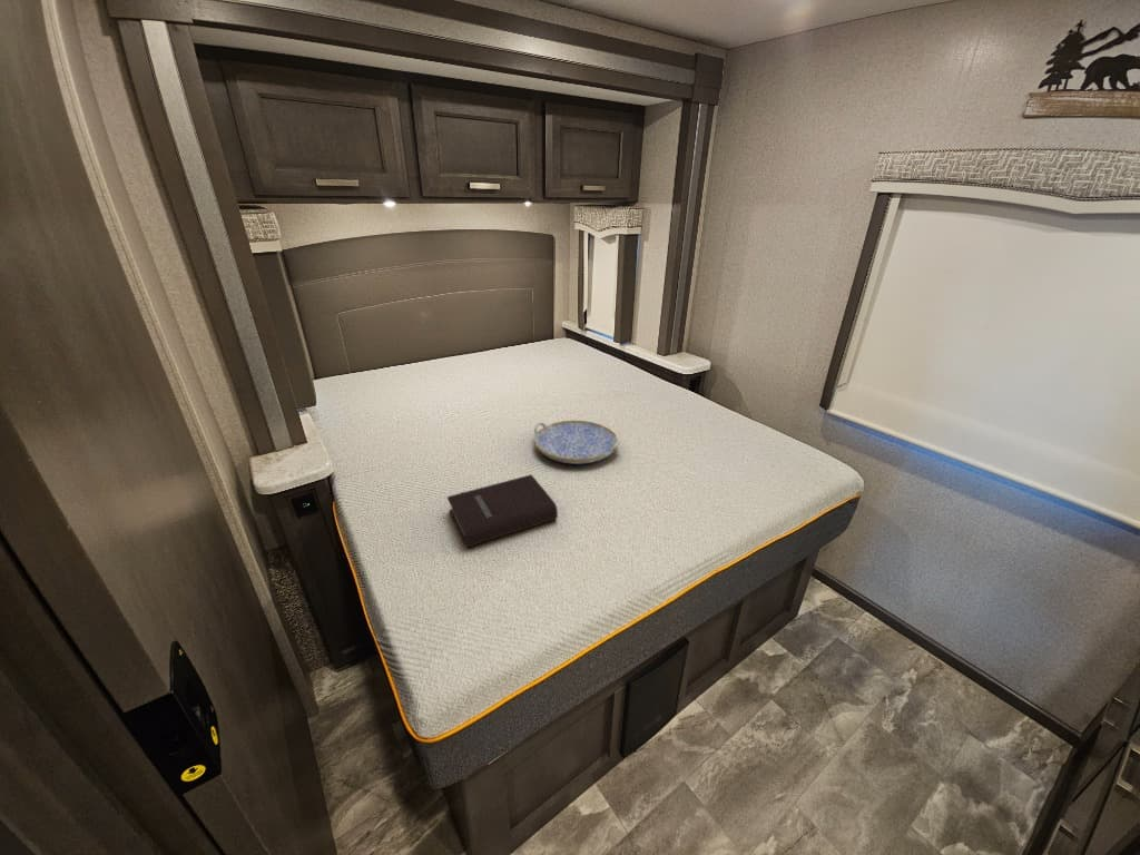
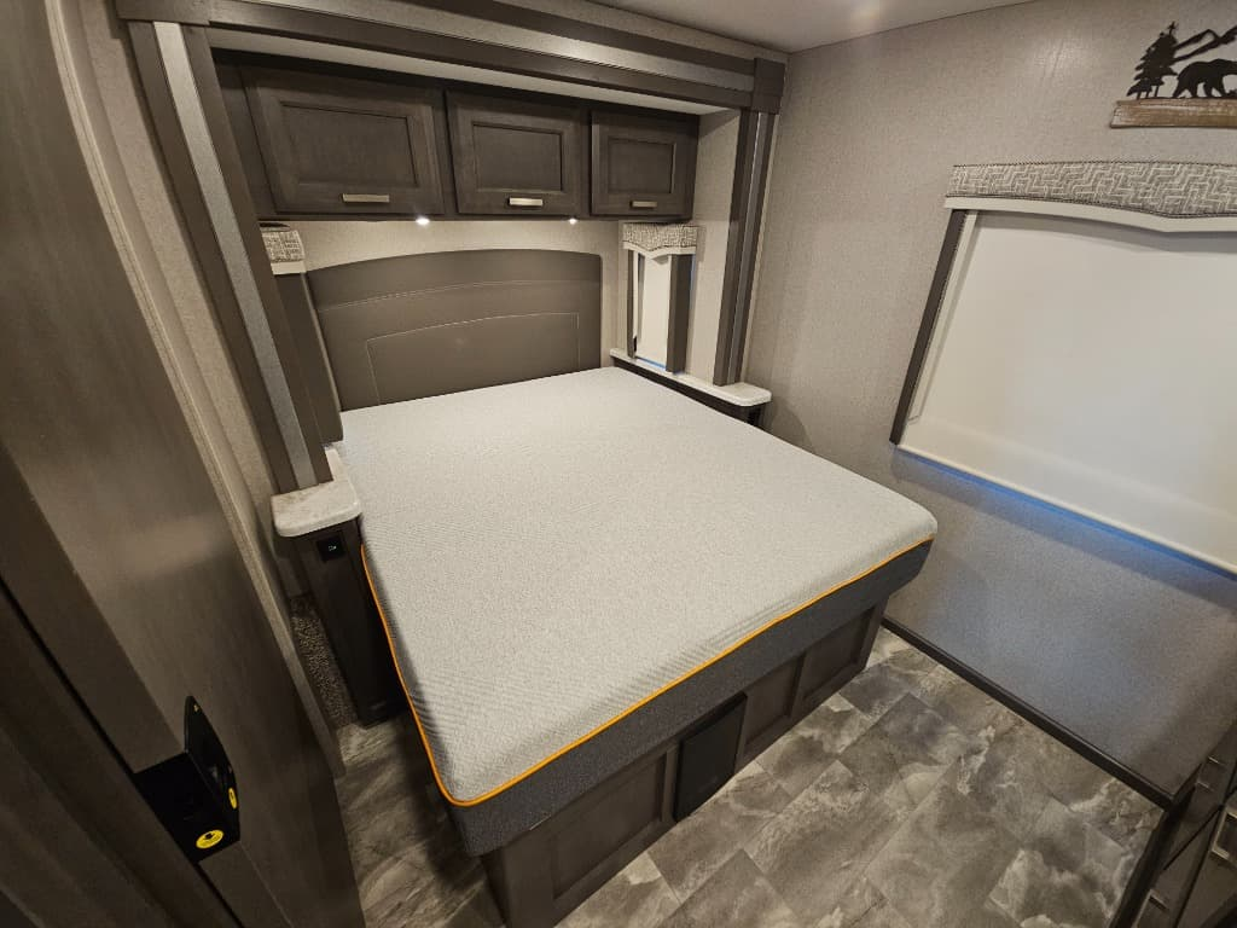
- serving tray [533,420,621,465]
- book [446,473,559,549]
